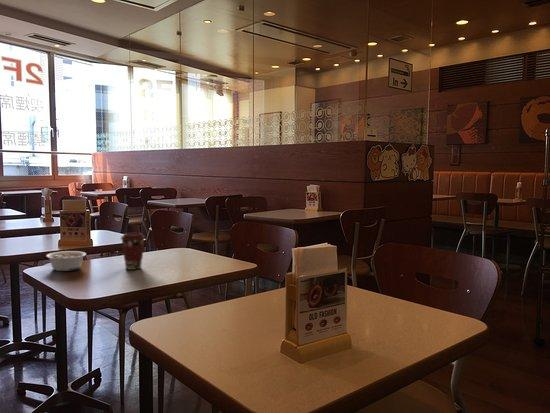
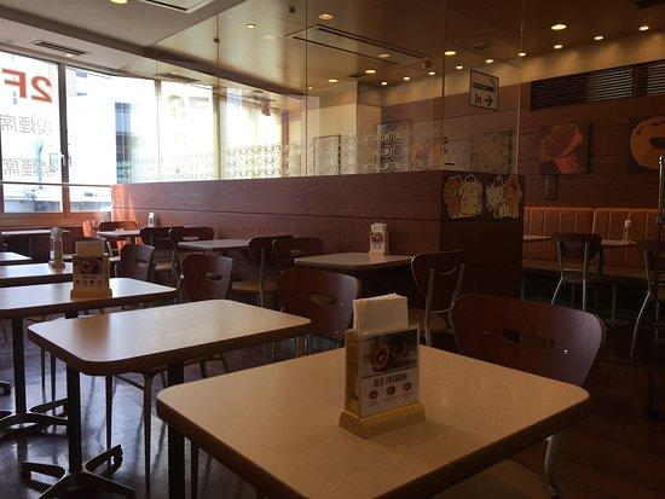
- coffee cup [119,232,146,271]
- legume [45,250,87,272]
